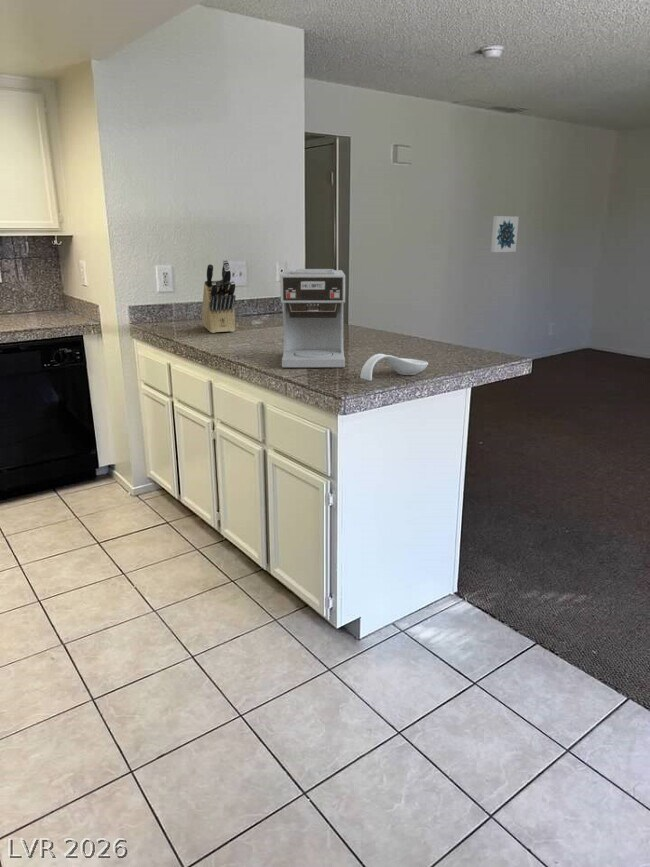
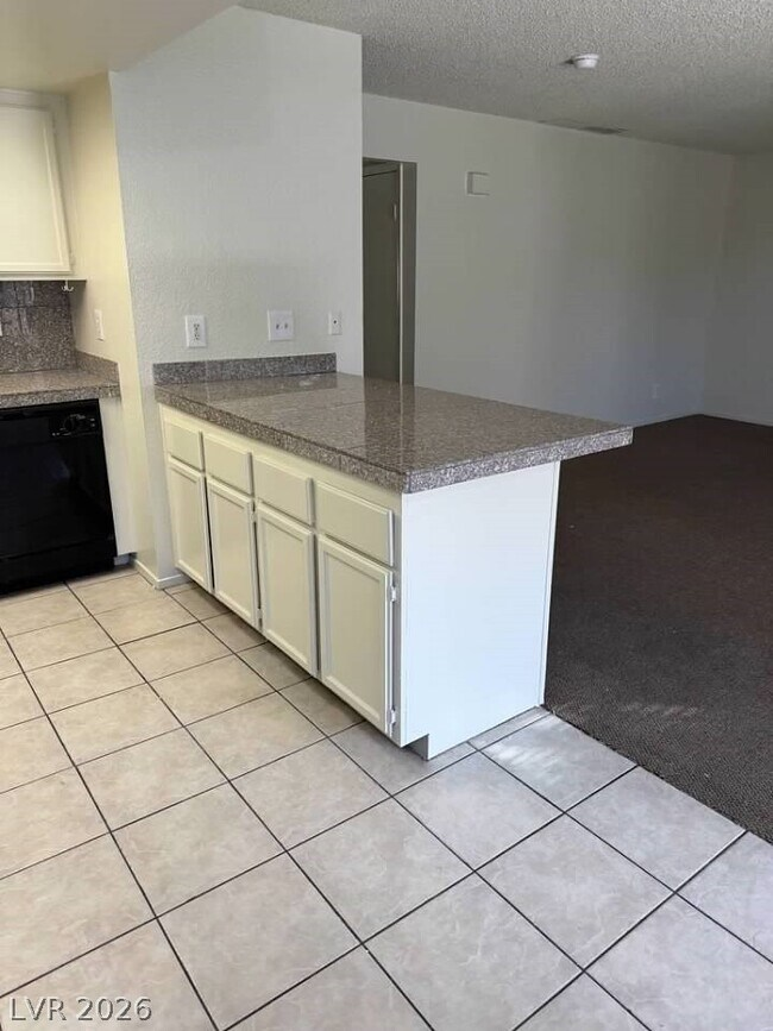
- knife block [201,259,237,334]
- coffee maker [279,268,346,369]
- spoon rest [359,353,429,382]
- wall art [490,215,520,253]
